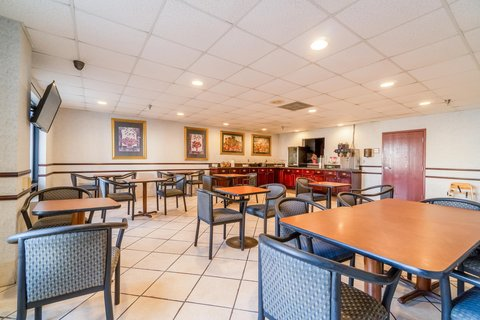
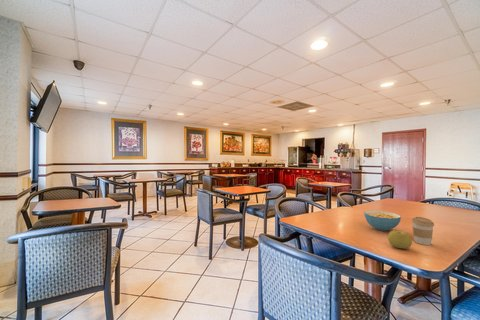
+ fruit [387,230,413,250]
+ coffee cup [411,216,435,246]
+ cereal bowl [363,210,402,232]
